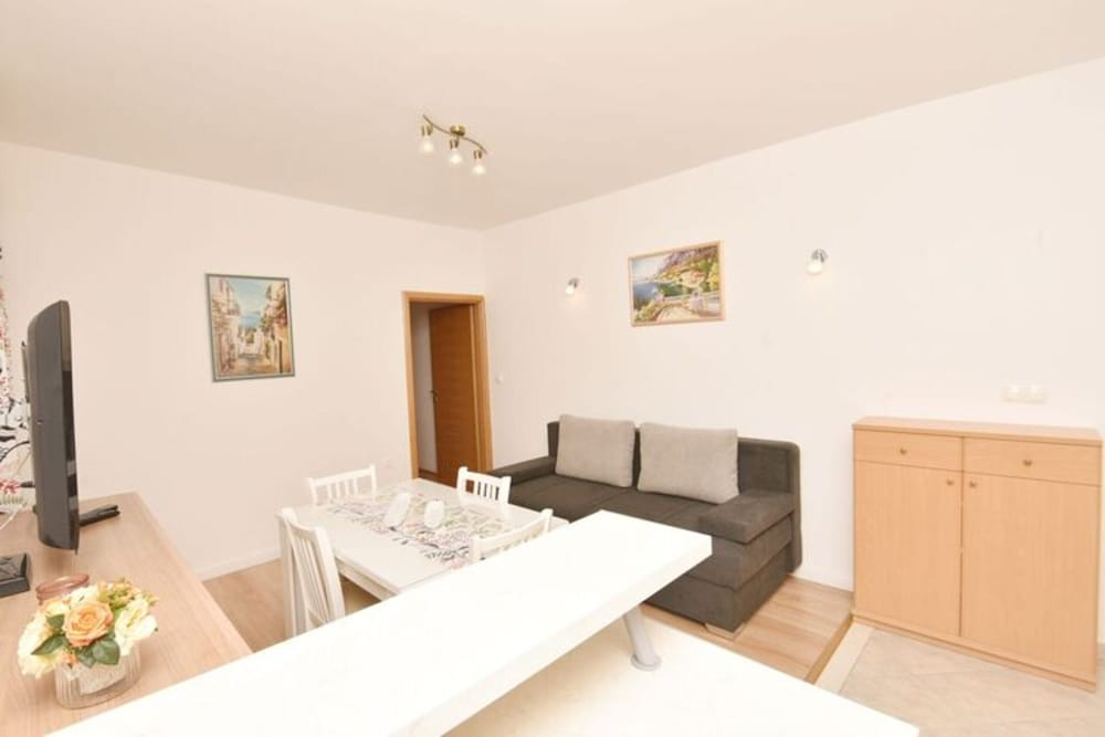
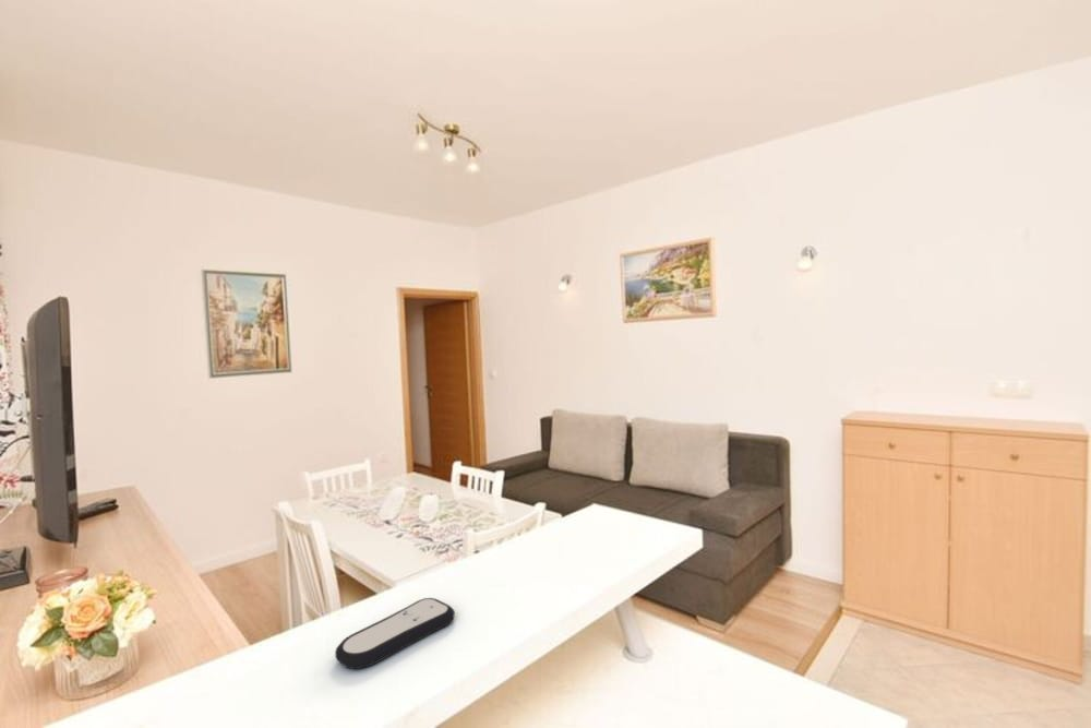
+ remote control [334,597,456,670]
